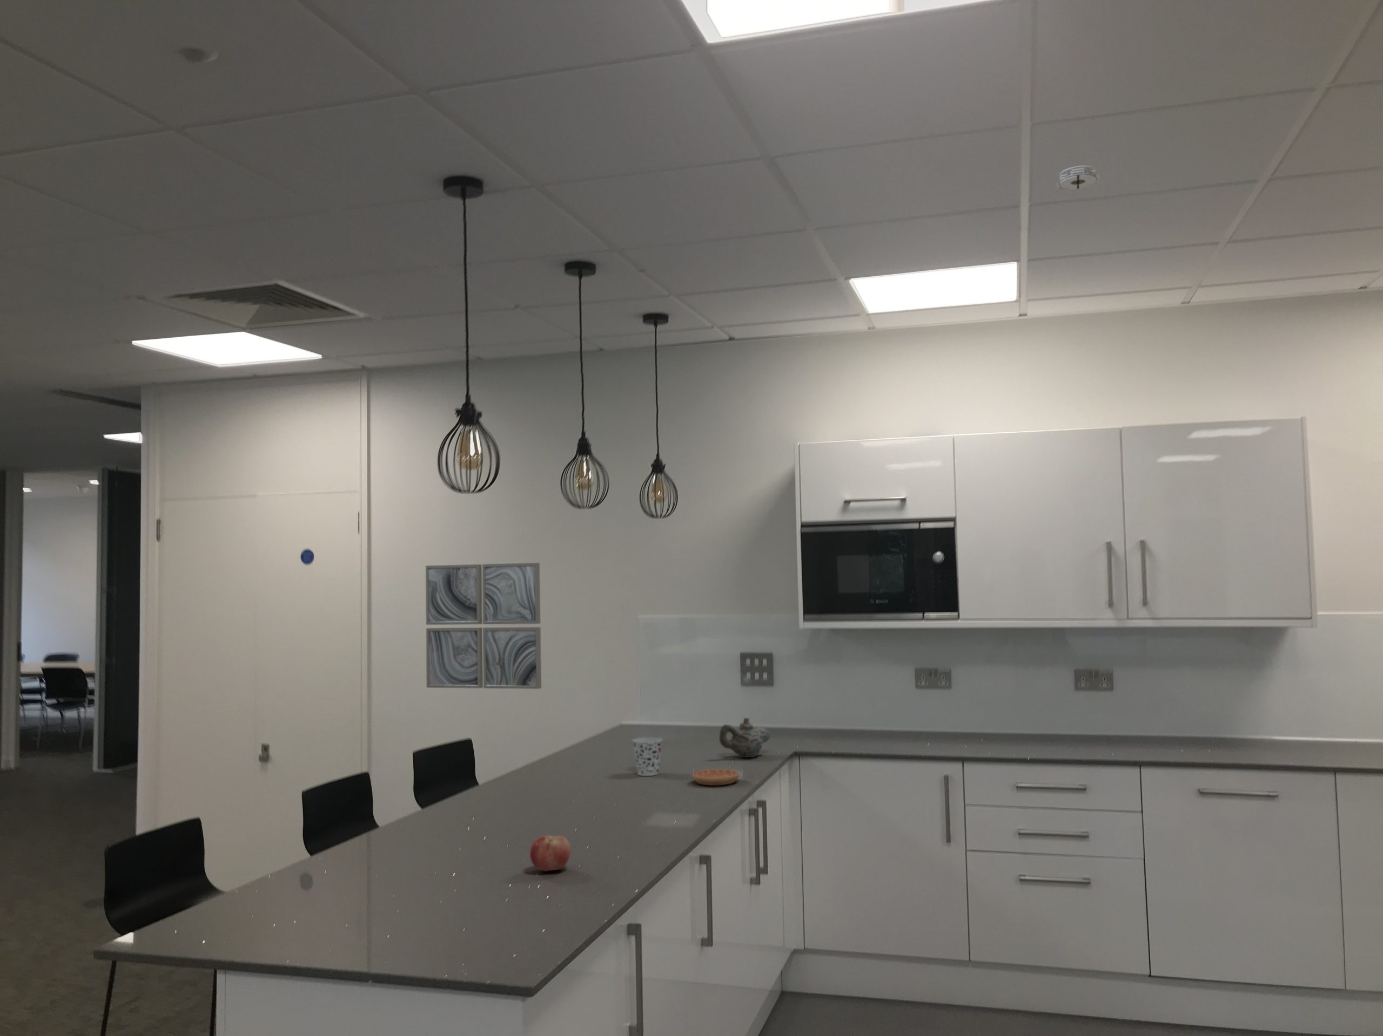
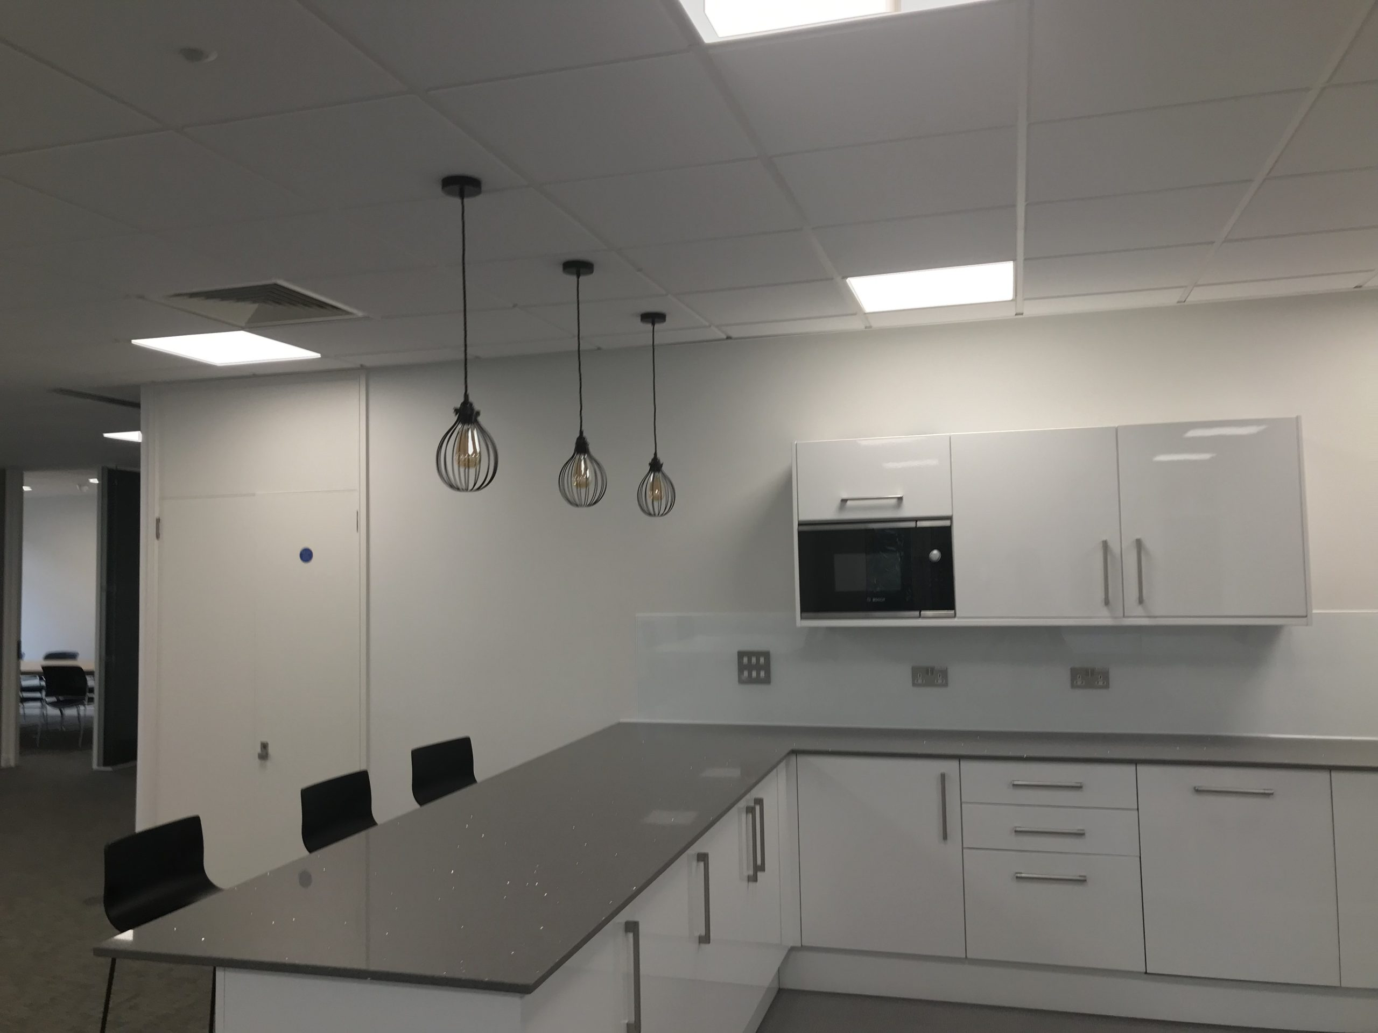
- teapot [719,717,771,758]
- fruit [529,835,572,872]
- cup [632,737,663,777]
- smoke detector [1054,165,1101,194]
- wall art [425,563,542,690]
- saucer [692,768,741,786]
